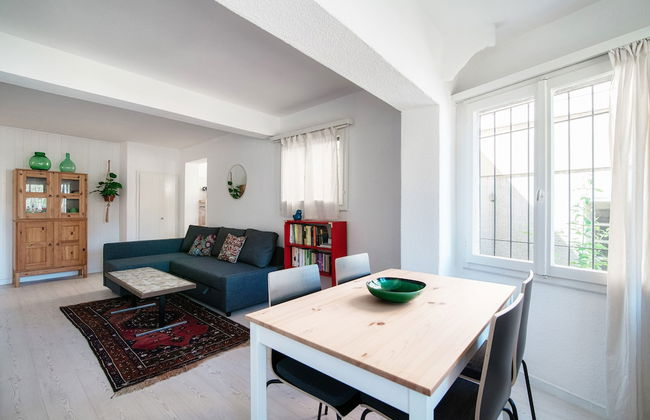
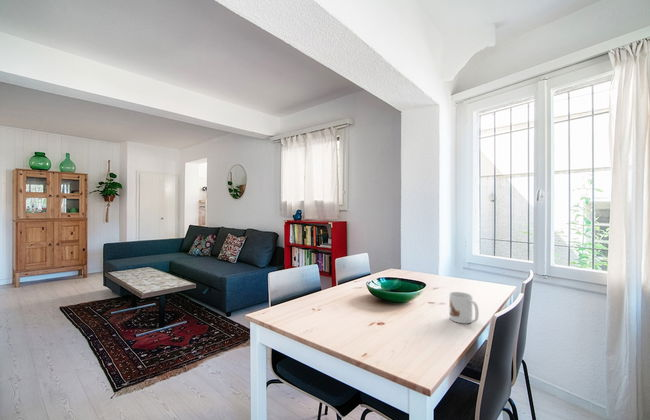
+ mug [449,291,480,324]
